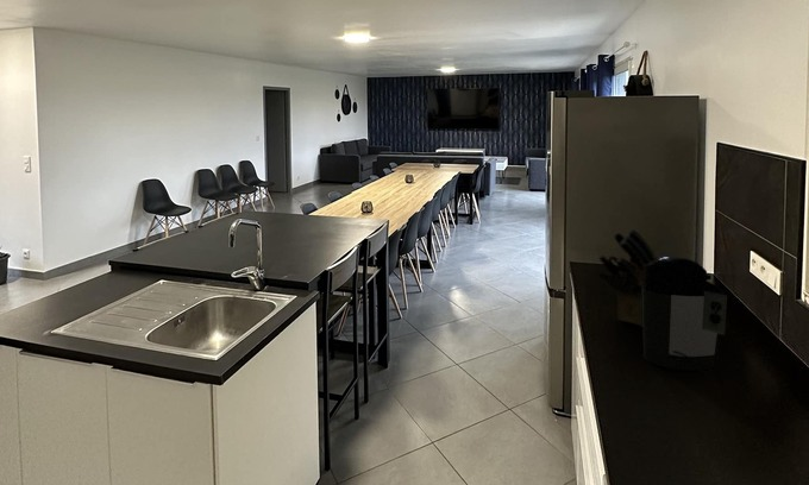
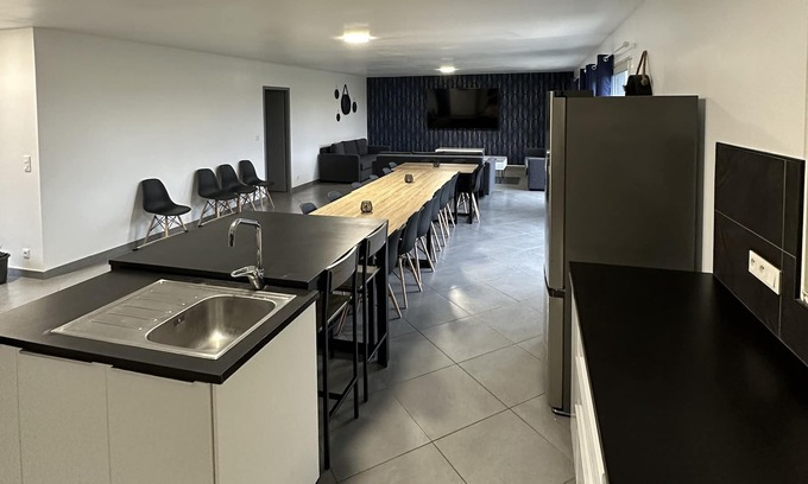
- coffee maker [641,256,728,373]
- knife block [597,228,661,328]
